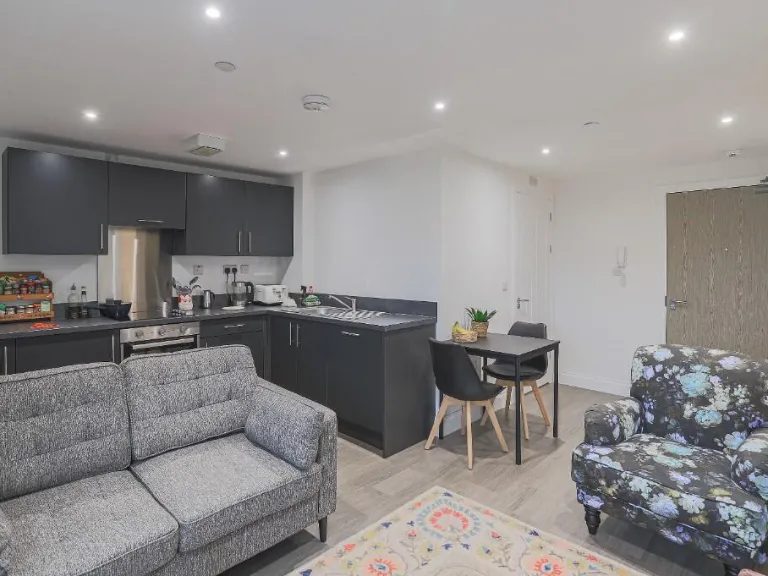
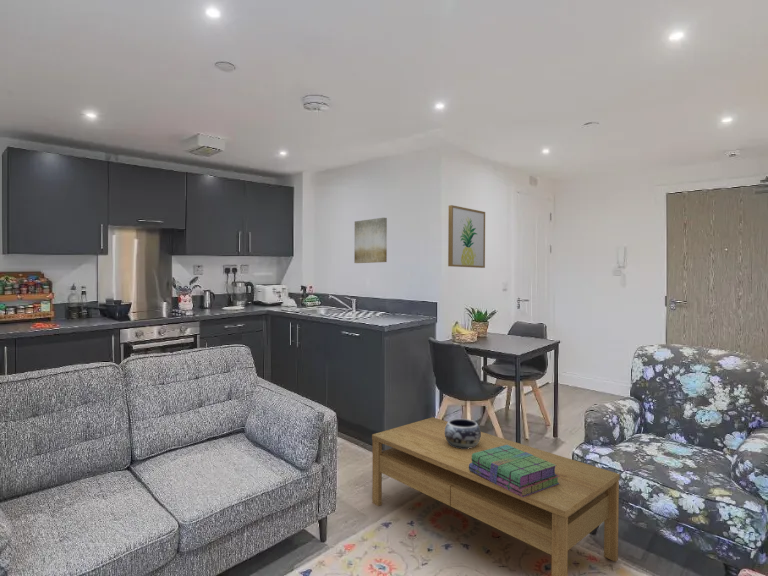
+ decorative bowl [445,418,481,449]
+ stack of books [469,445,559,497]
+ coffee table [371,416,621,576]
+ wall art [353,217,388,264]
+ wall art [447,204,486,269]
